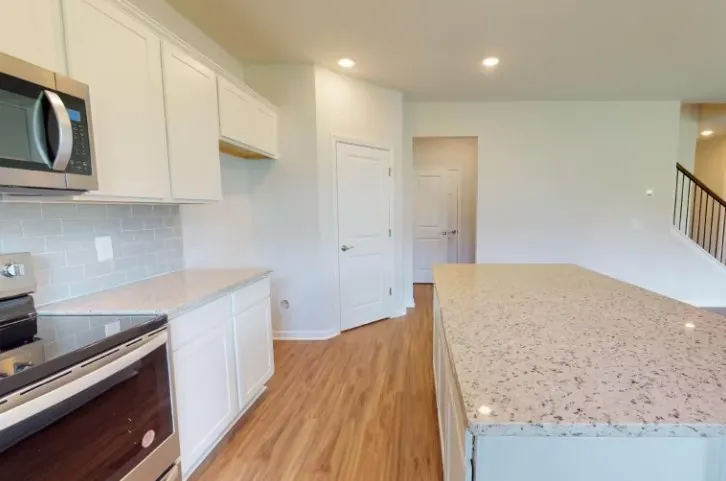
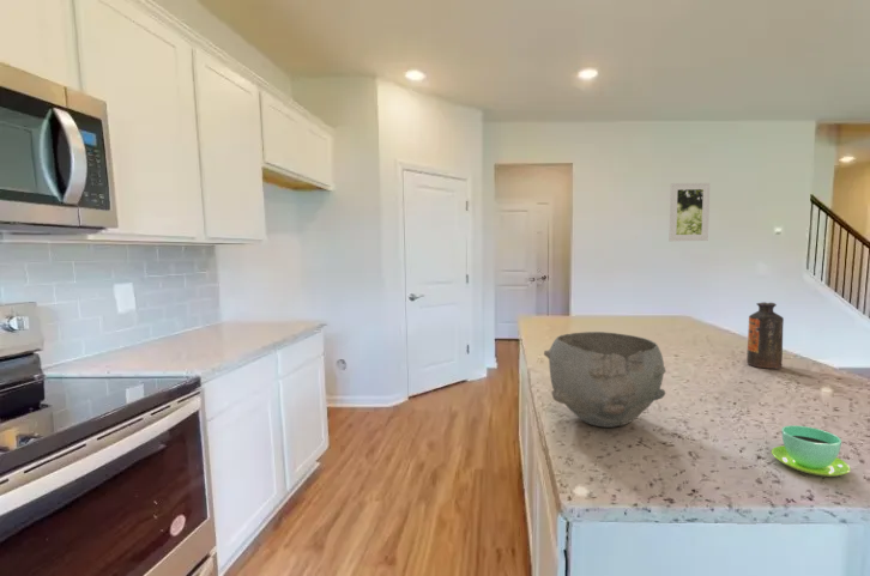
+ cup [771,424,852,478]
+ bowl [543,331,667,429]
+ bottle [745,302,785,370]
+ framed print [667,182,711,242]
